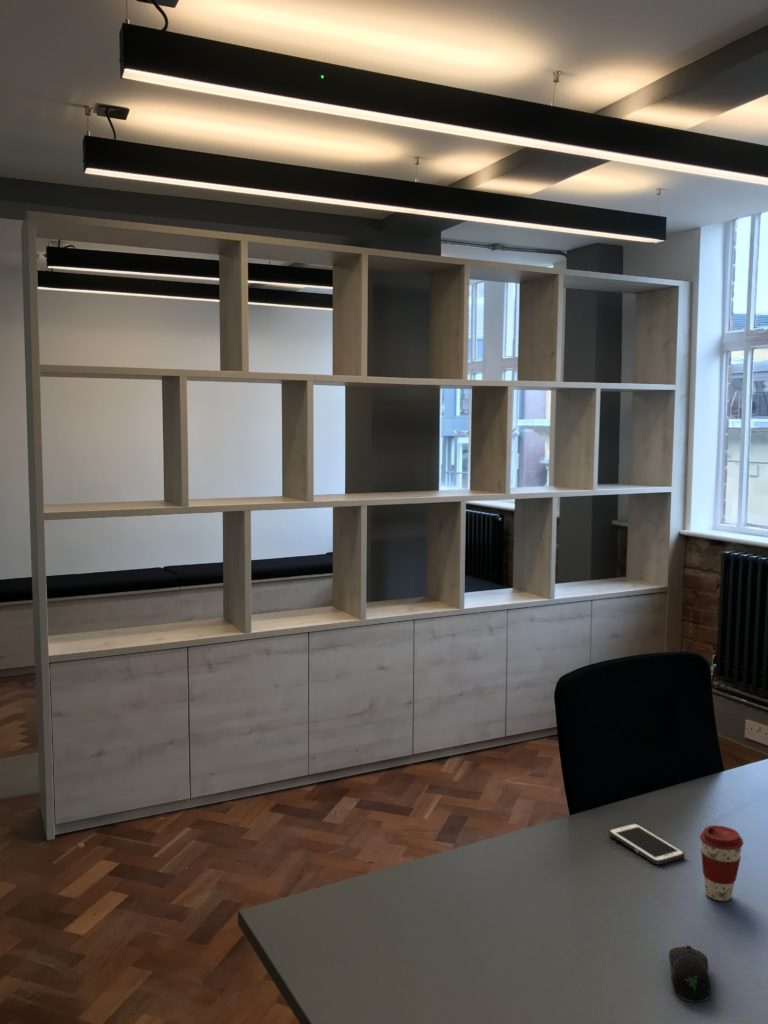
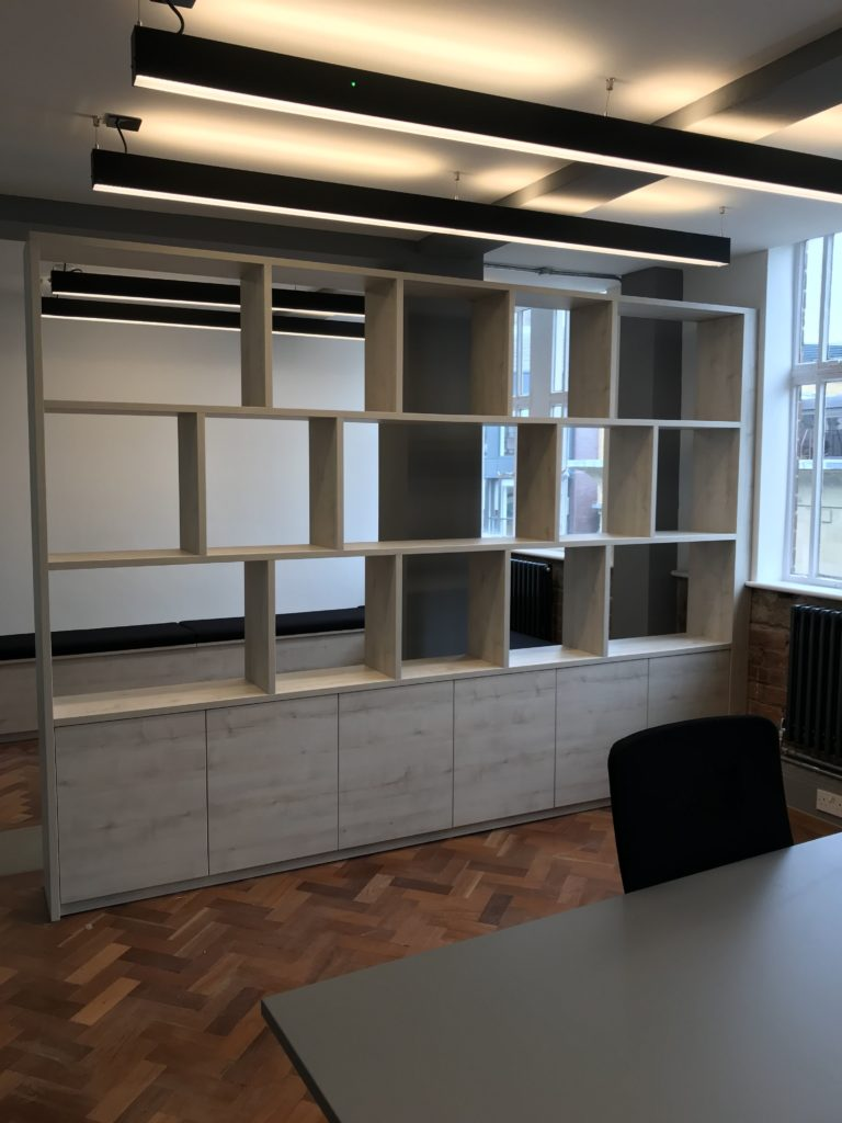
- computer mouse [668,944,712,1003]
- coffee cup [699,824,744,902]
- cell phone [608,822,686,866]
